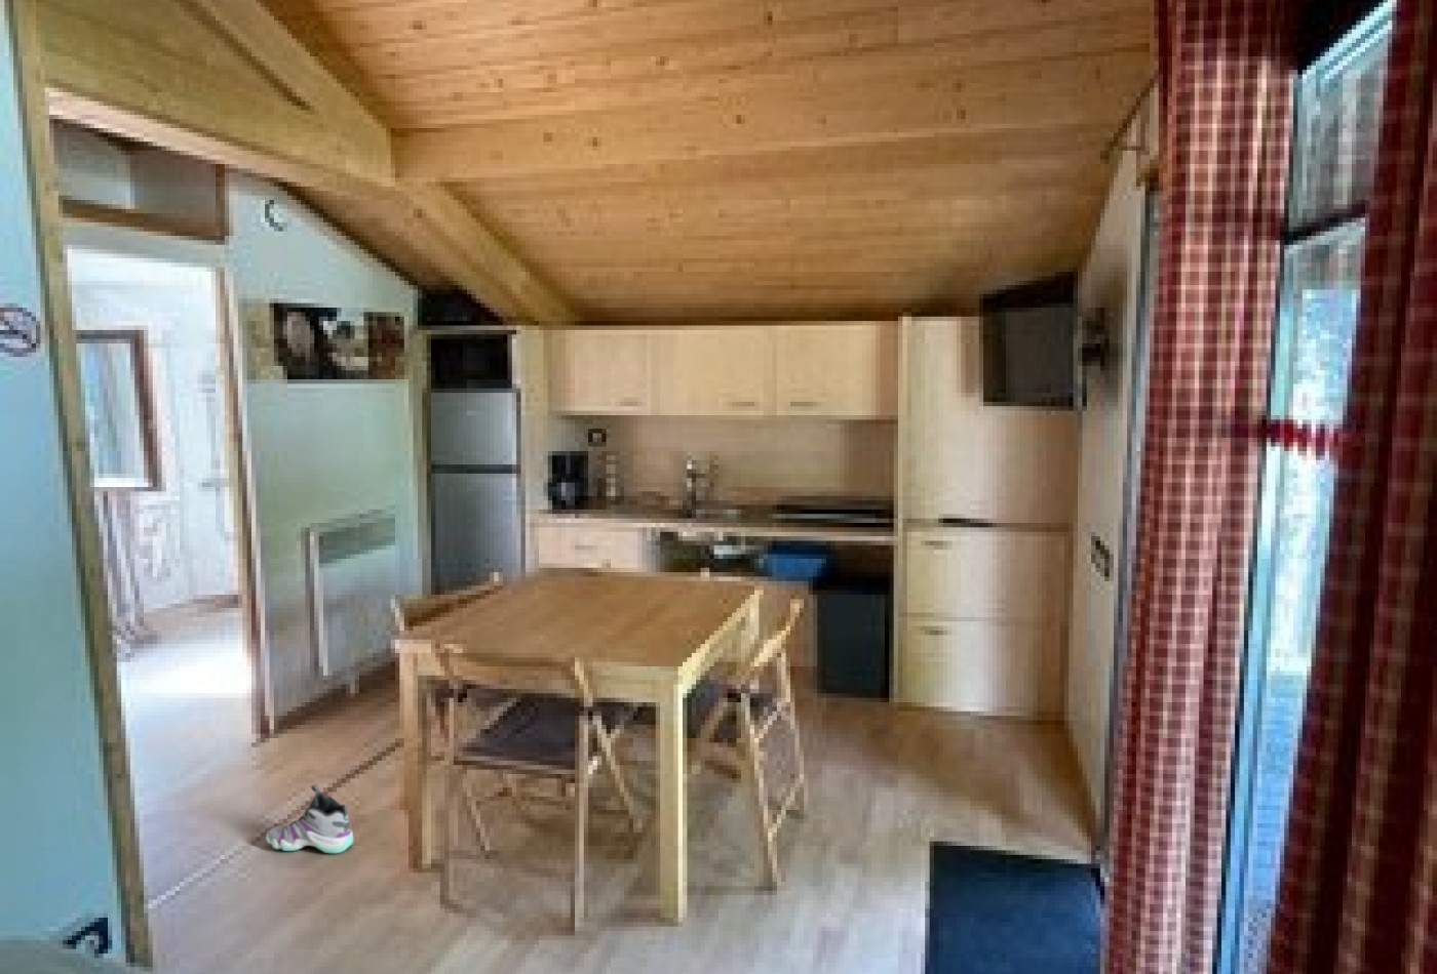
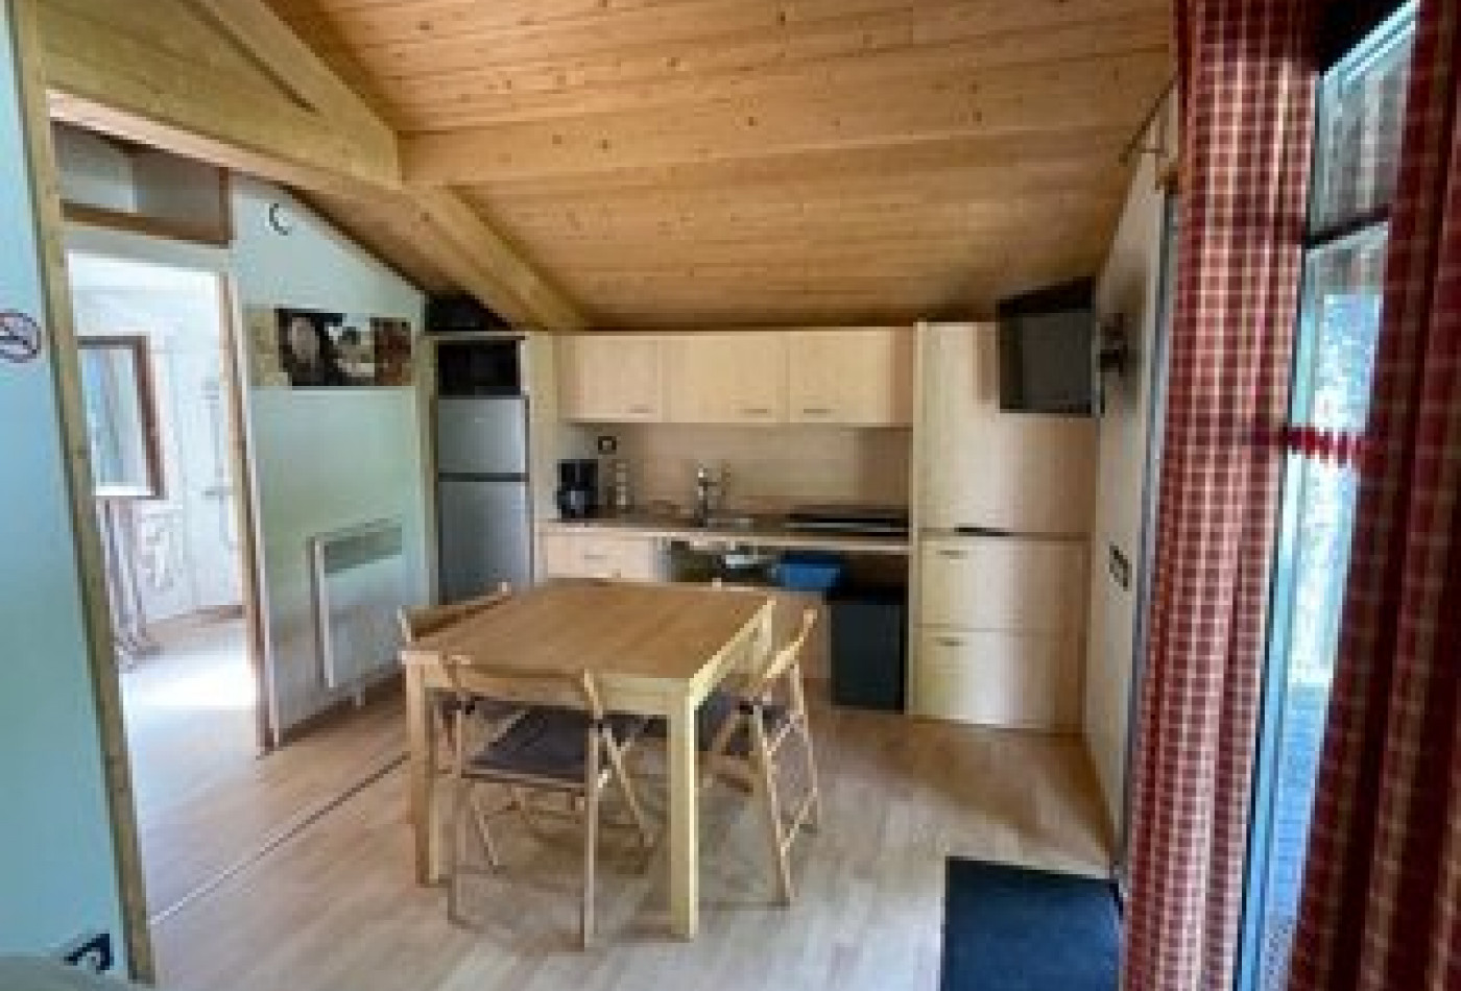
- sneaker [264,784,355,854]
